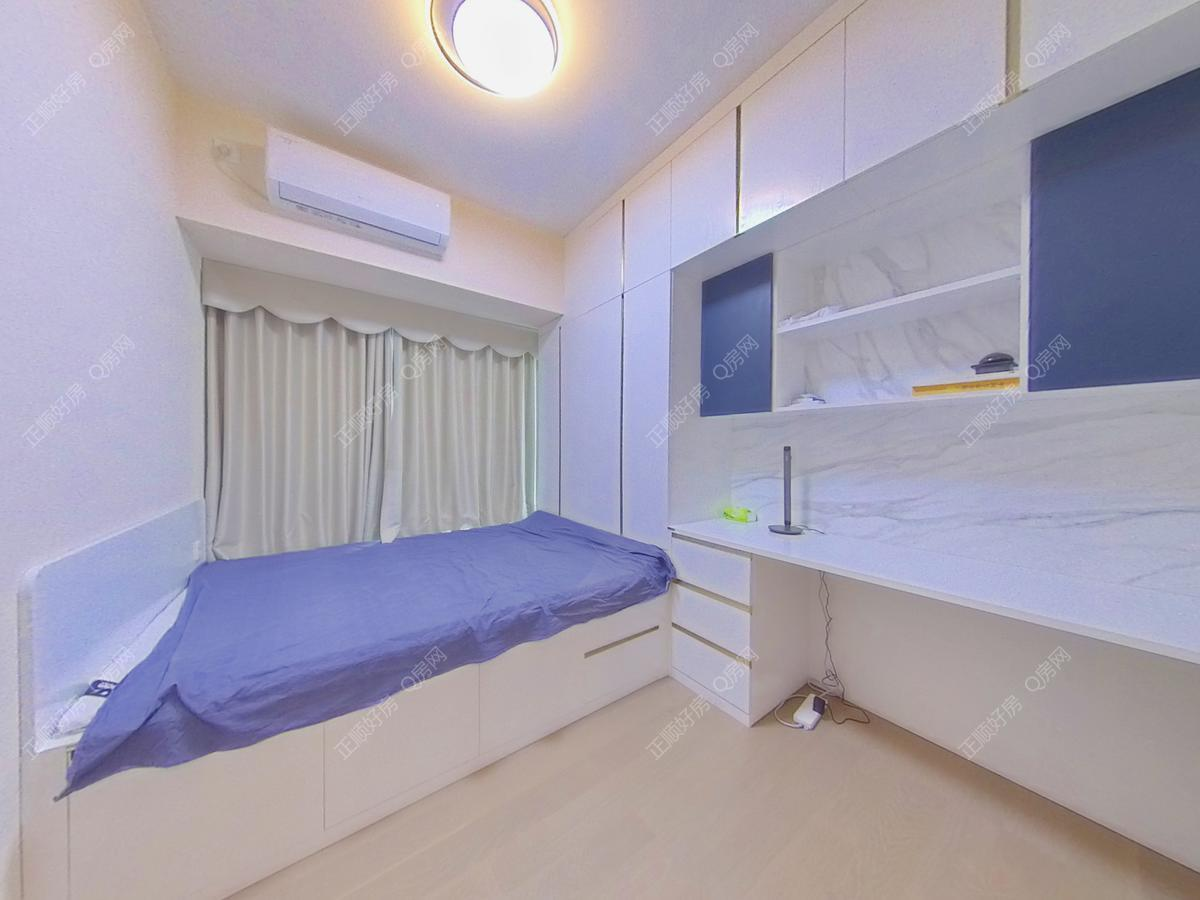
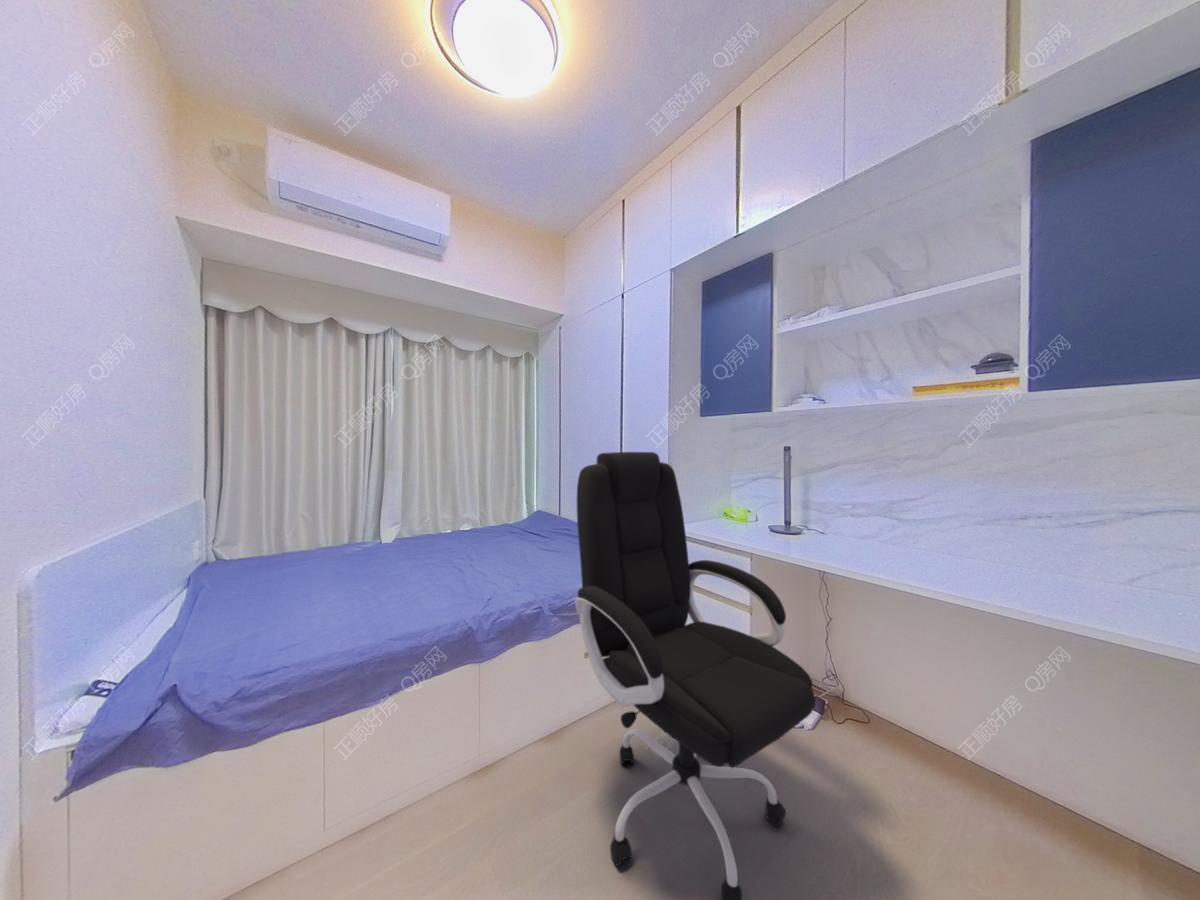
+ office chair [574,451,816,900]
